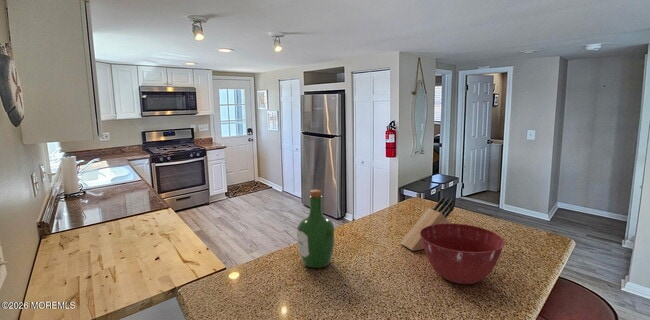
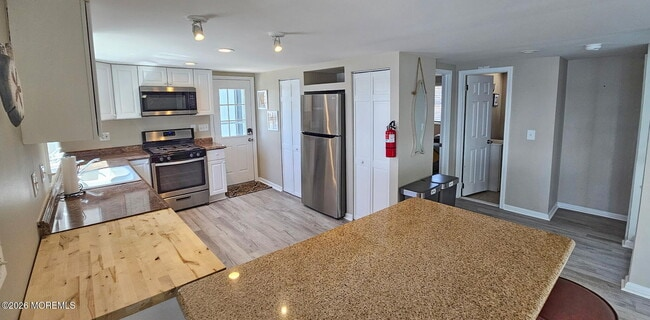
- knife block [399,196,455,252]
- wine bottle [296,188,335,269]
- mixing bowl [420,222,506,285]
